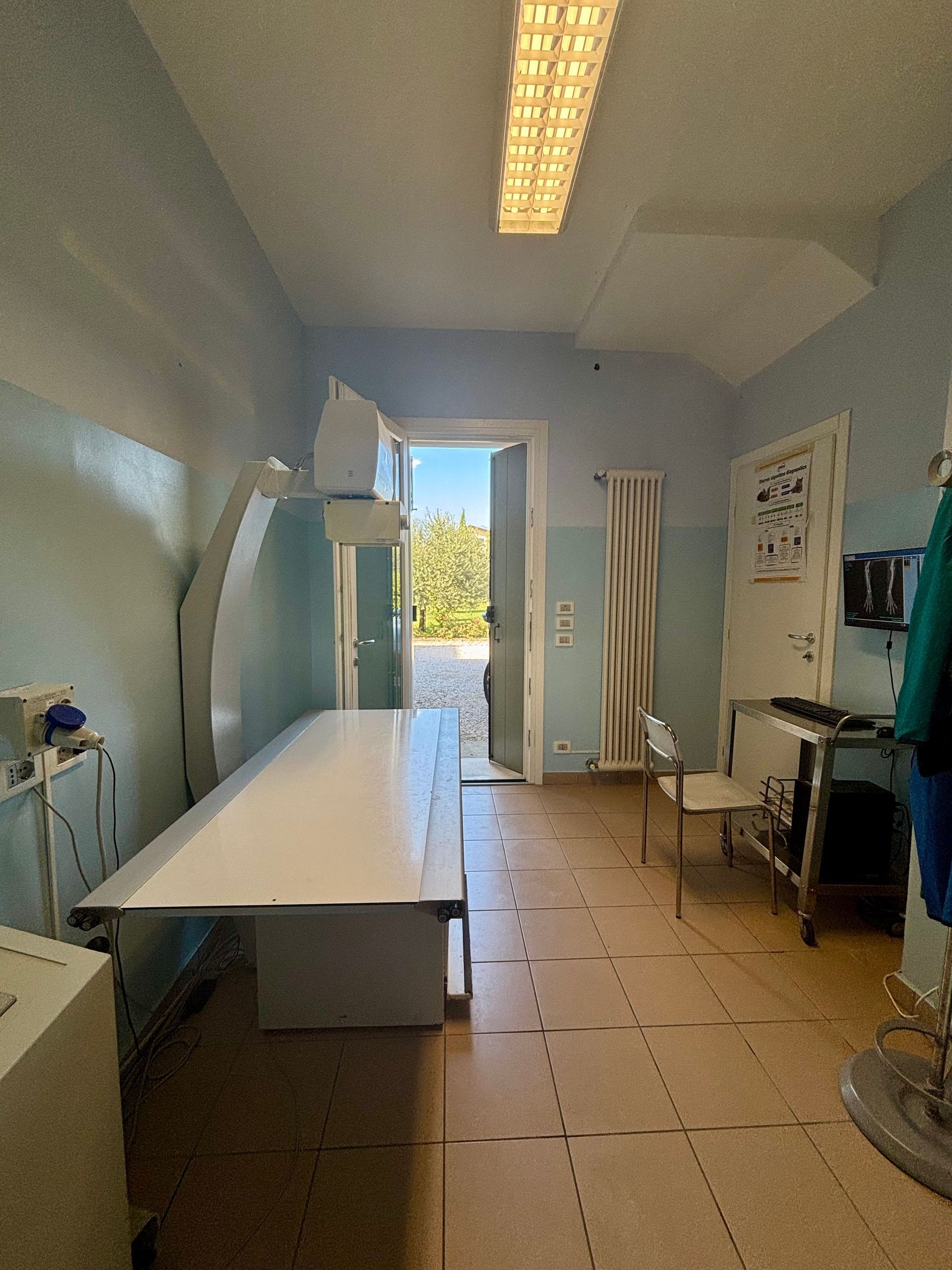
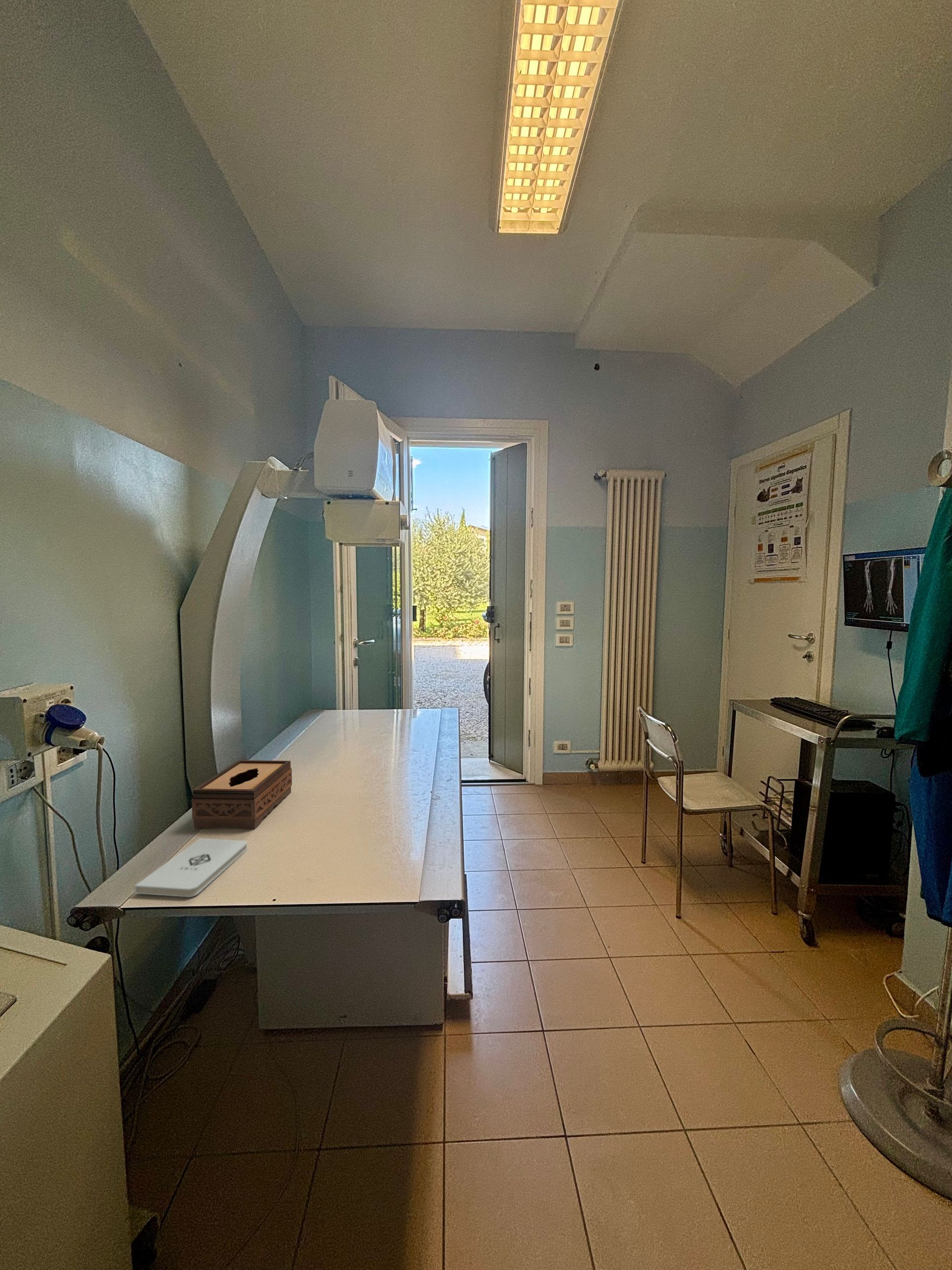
+ notepad [134,838,248,897]
+ tissue box [191,760,293,829]
